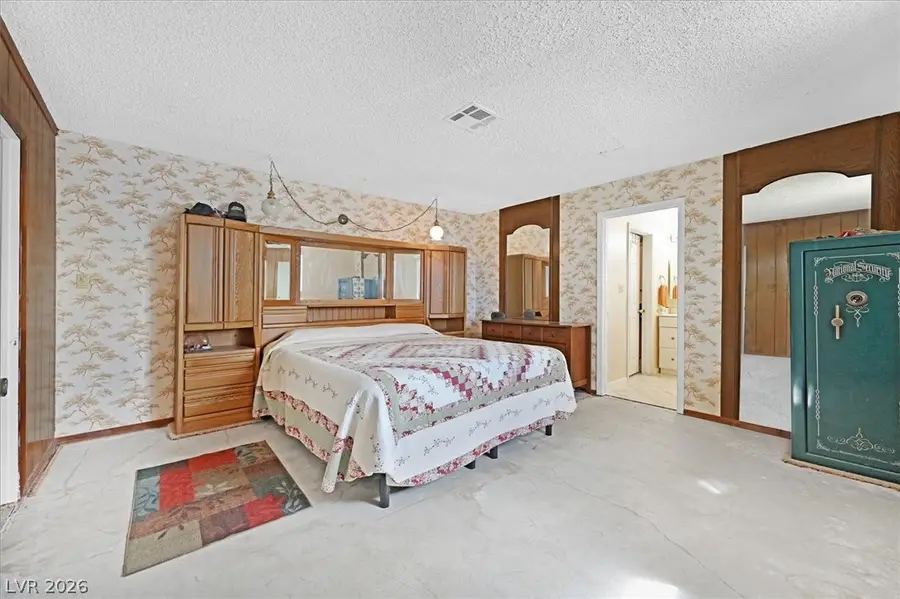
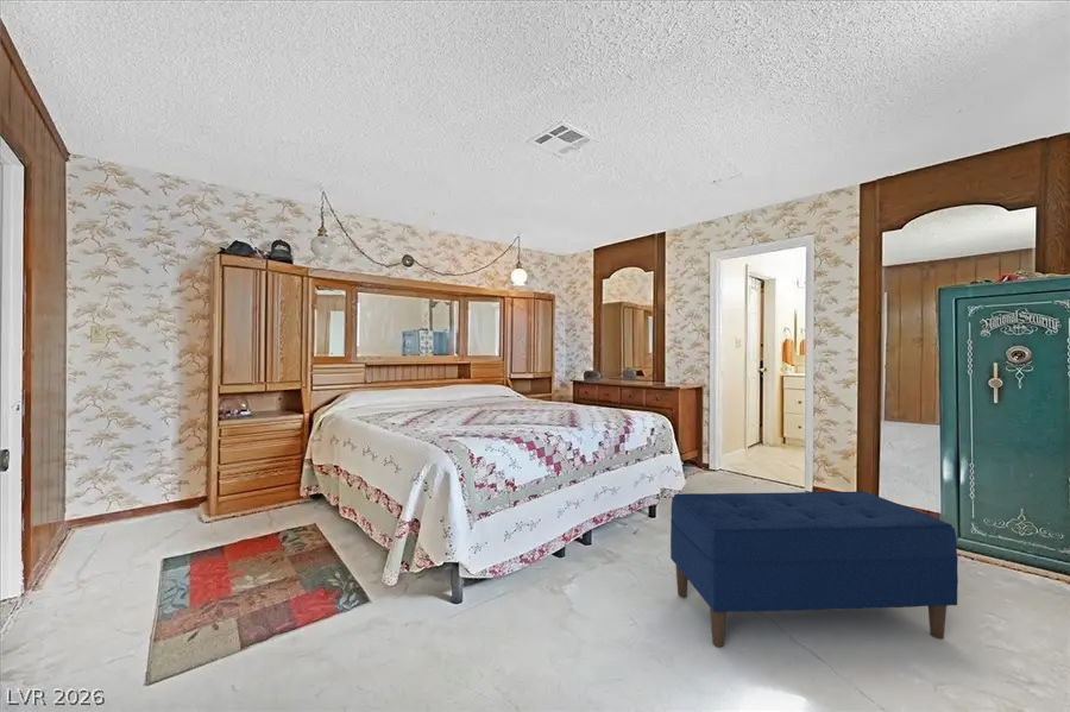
+ bench [669,491,959,648]
